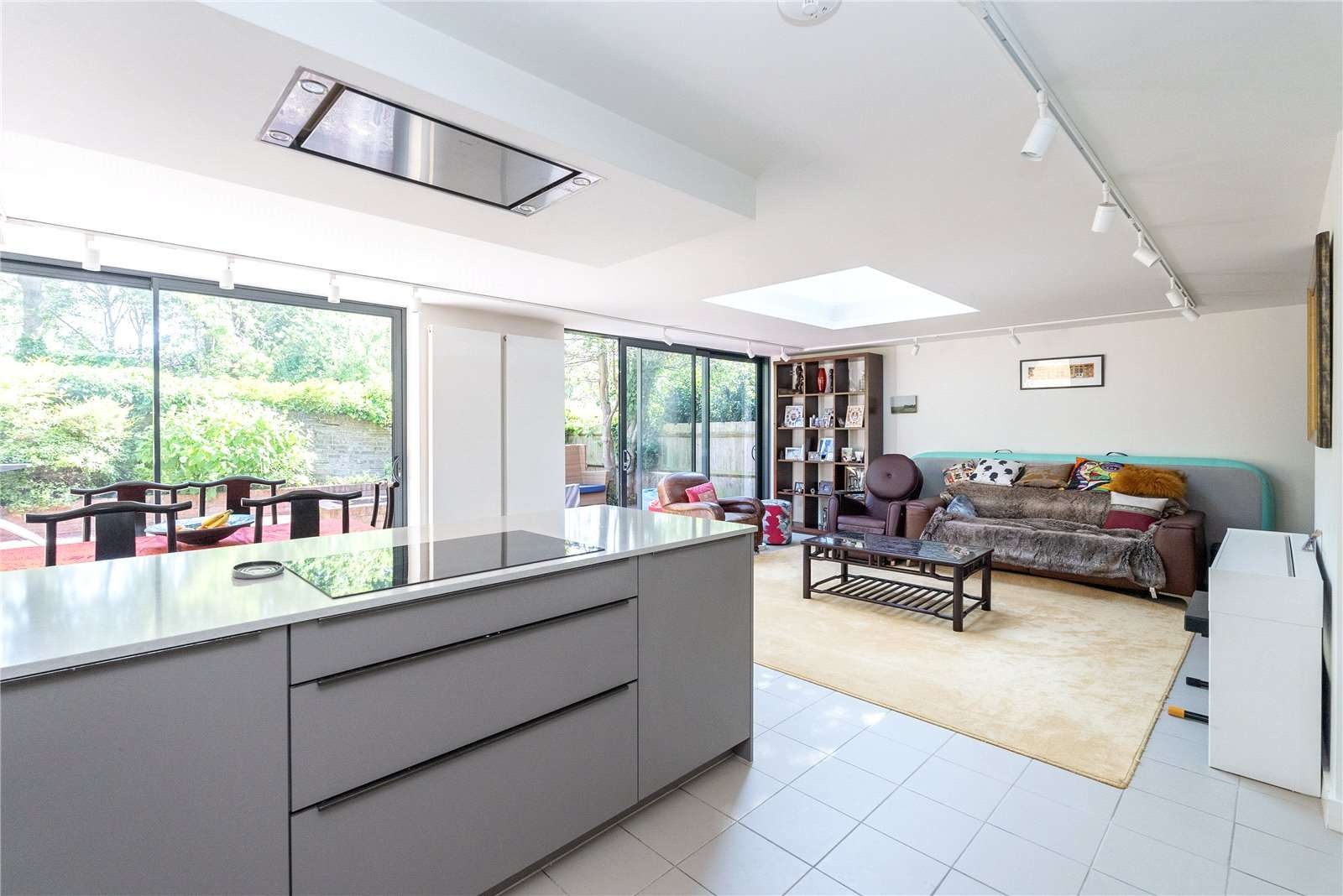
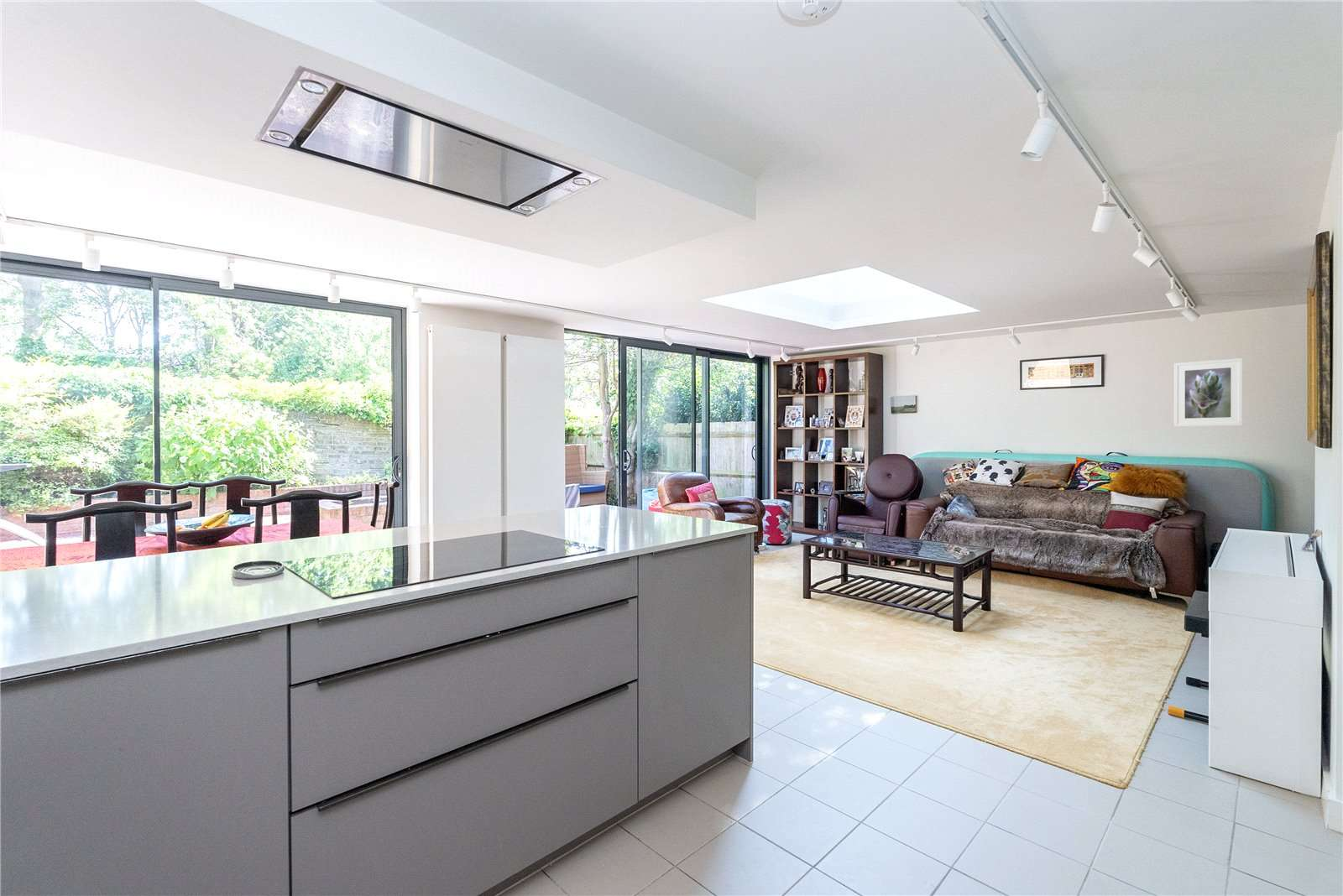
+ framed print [1173,357,1243,428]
